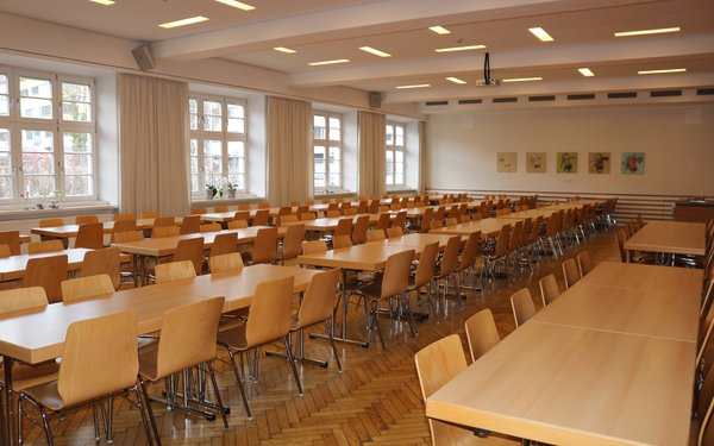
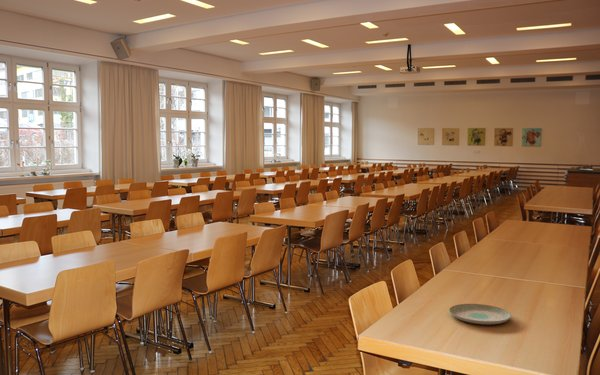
+ plate [448,303,512,325]
